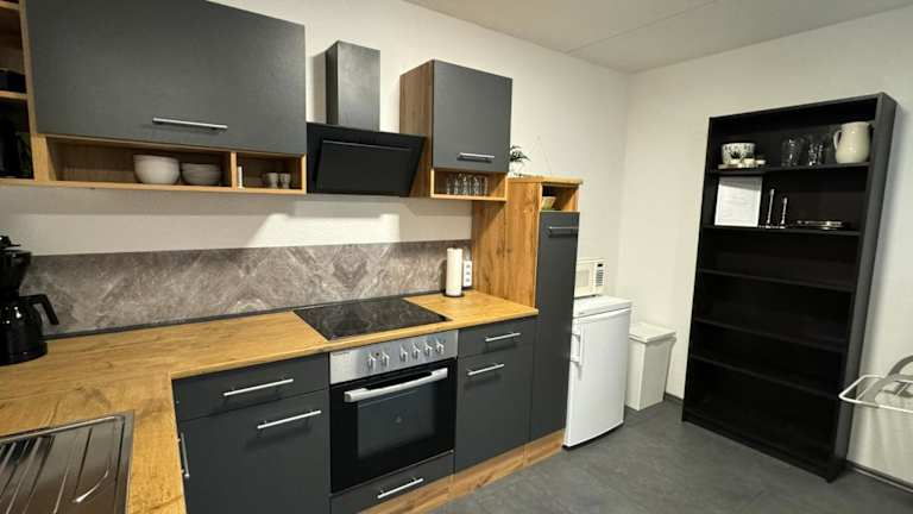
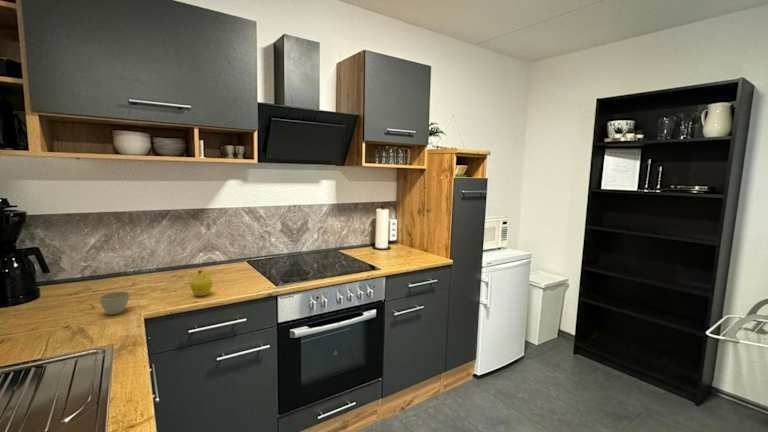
+ flower pot [98,291,131,316]
+ fruit [189,269,213,297]
